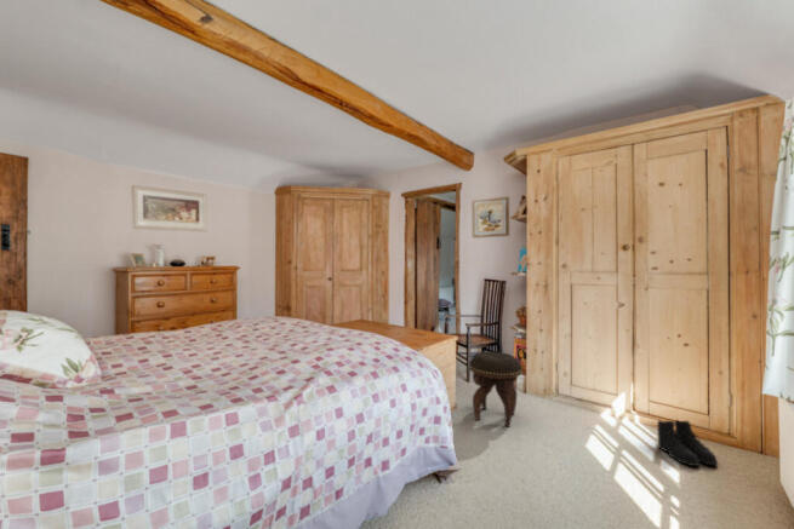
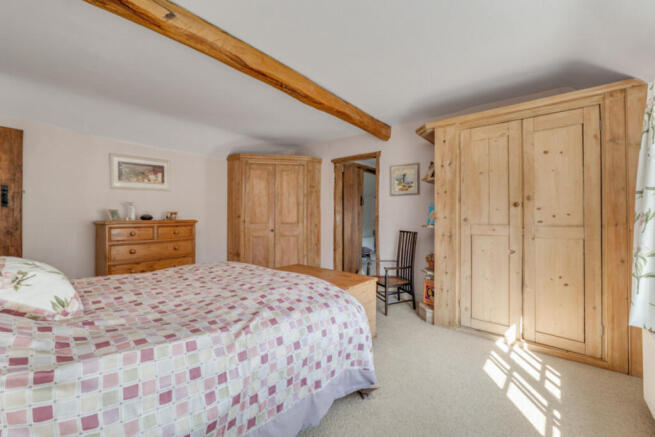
- boots [656,419,719,467]
- footstool [468,350,524,429]
